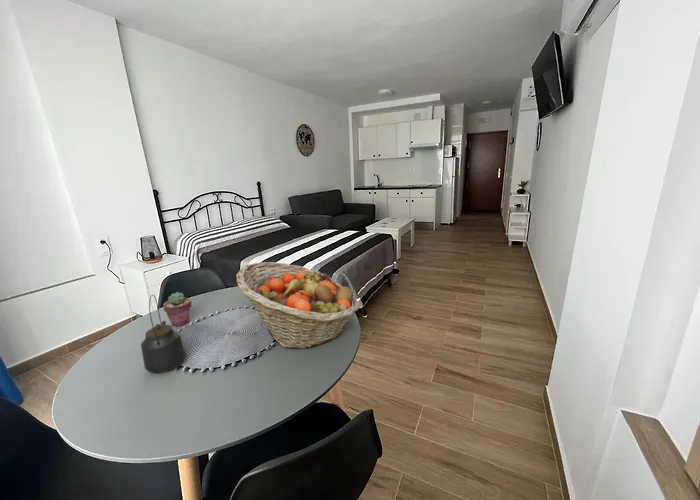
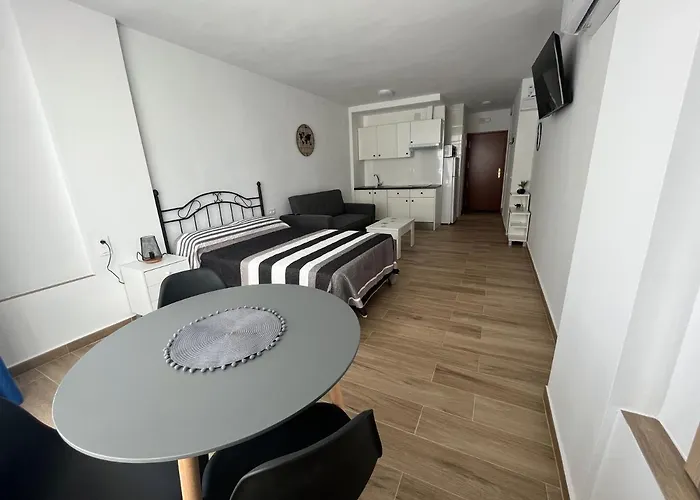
- fruit basket [235,261,360,350]
- kettle [140,293,187,374]
- potted succulent [162,291,193,327]
